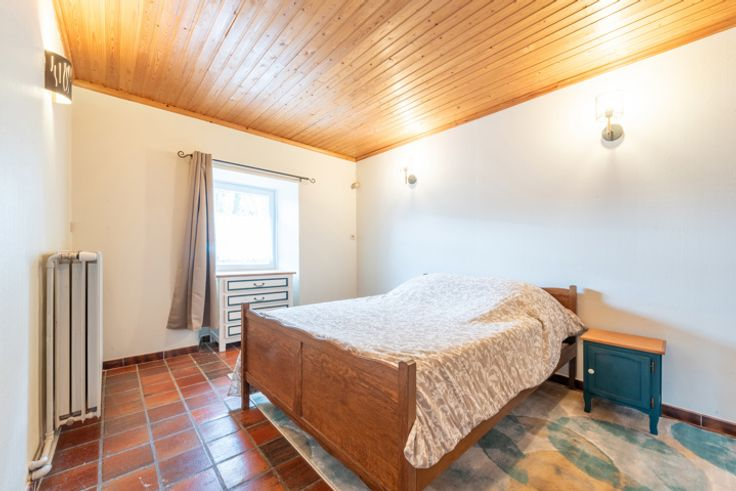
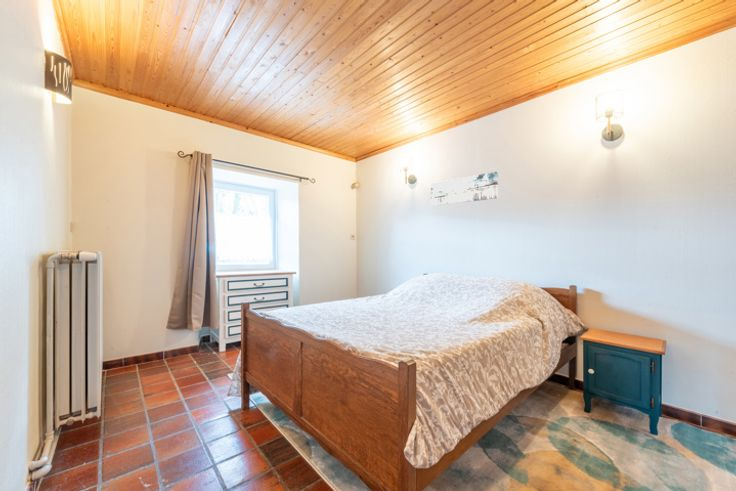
+ wall art [430,171,499,207]
